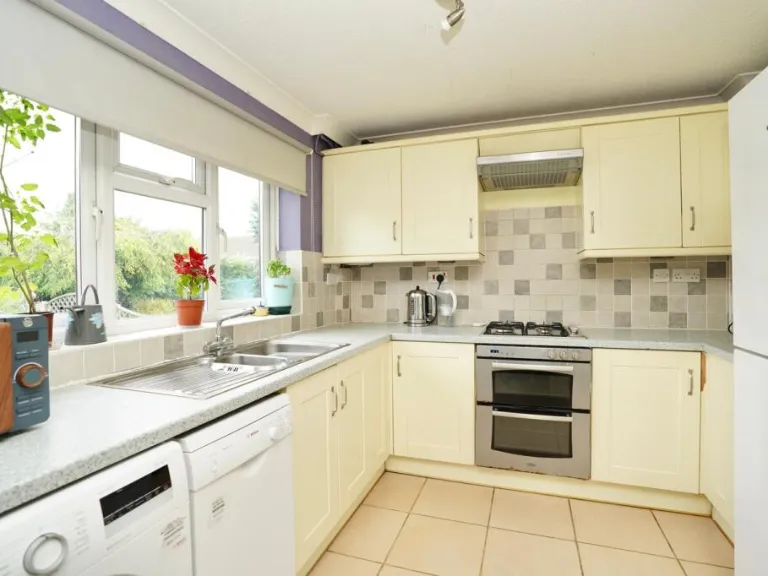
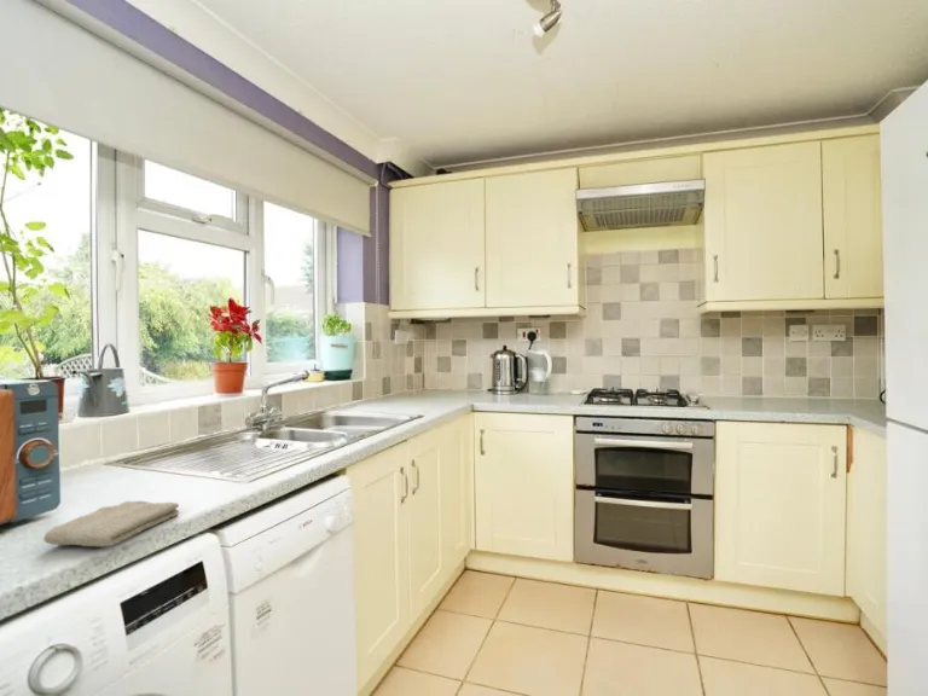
+ washcloth [42,500,180,547]
